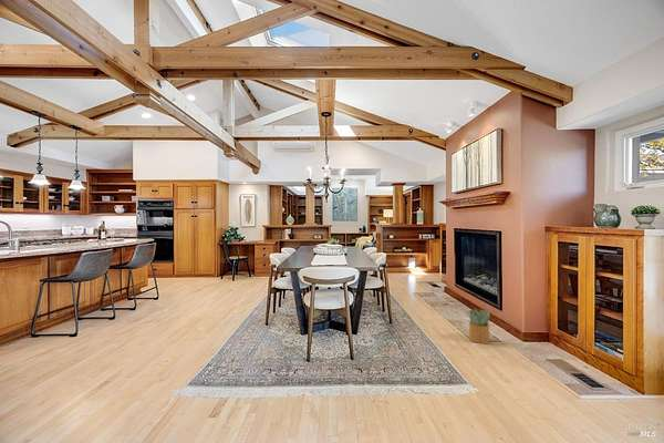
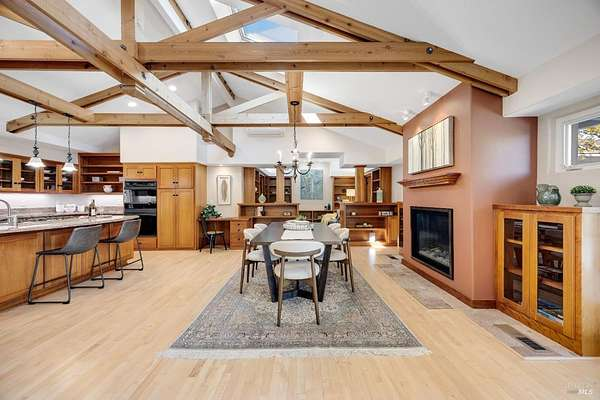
- potted plant [465,308,490,344]
